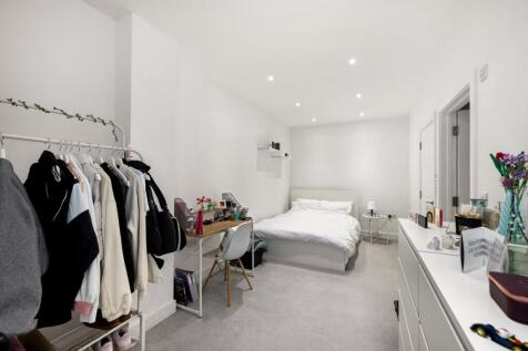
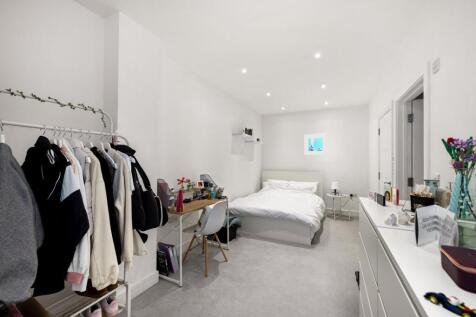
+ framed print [304,132,328,156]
